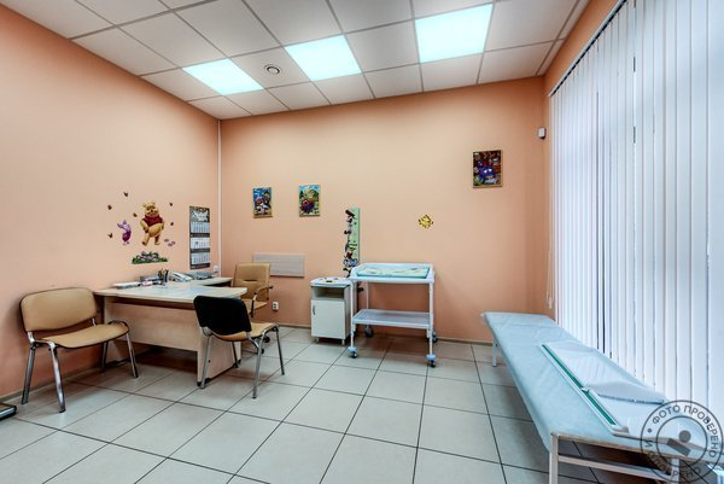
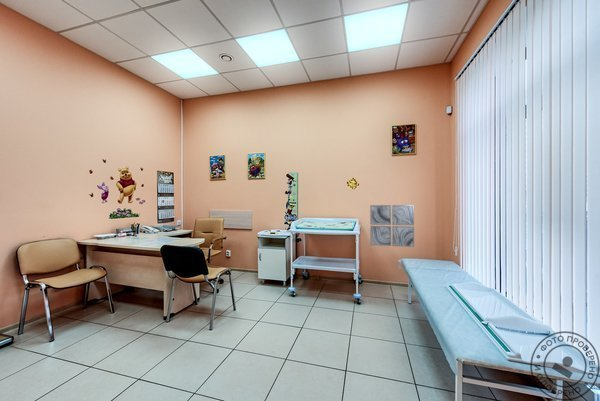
+ wall art [369,204,415,248]
